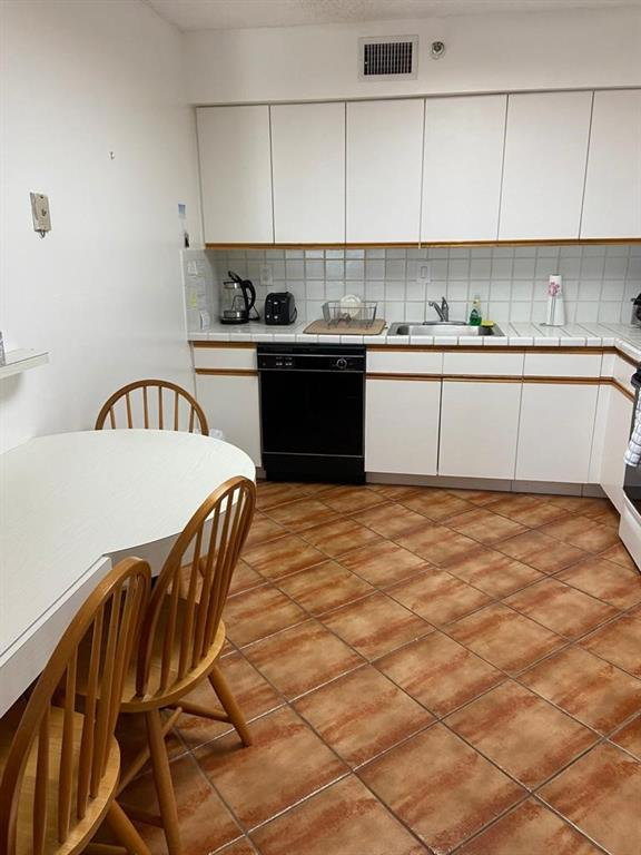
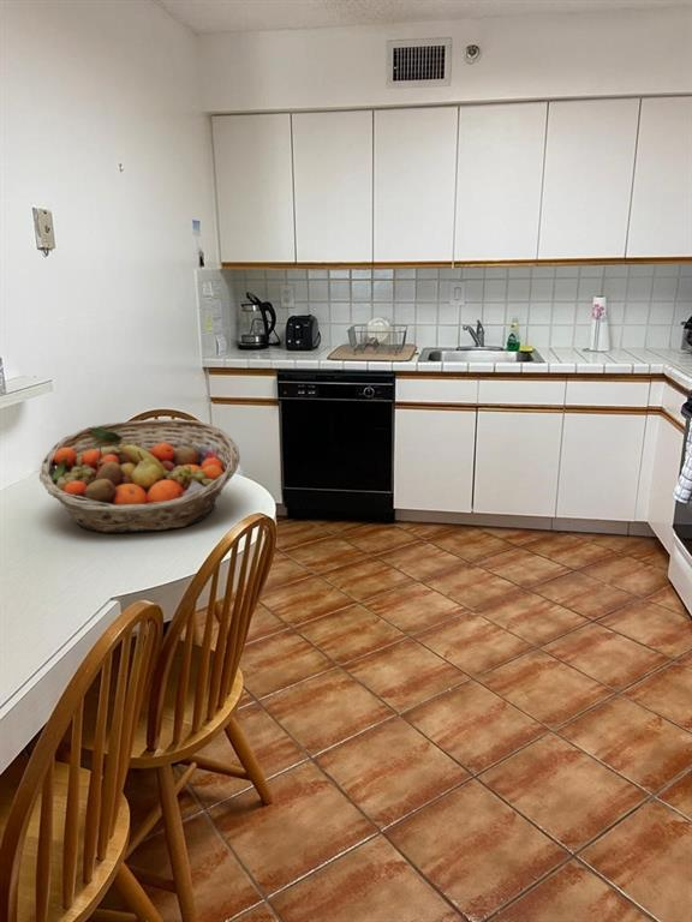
+ fruit basket [38,418,240,534]
